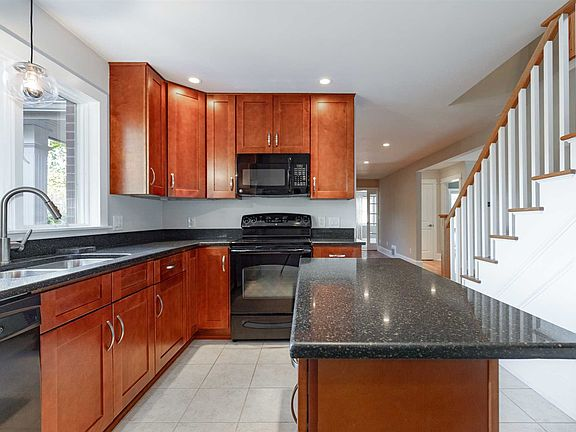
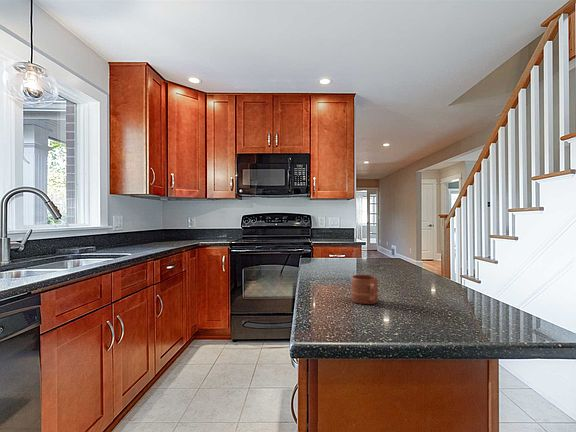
+ mug [350,274,379,305]
